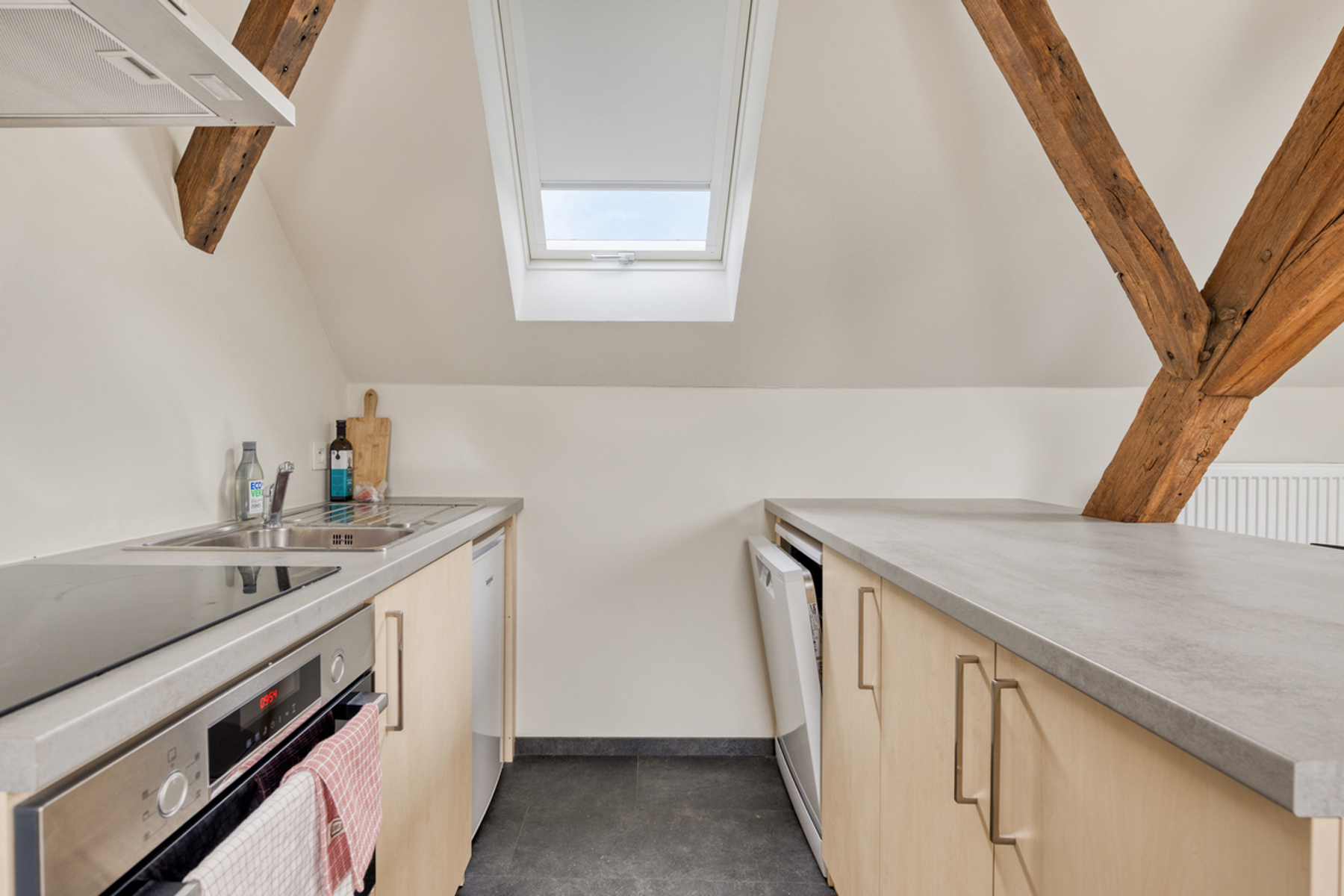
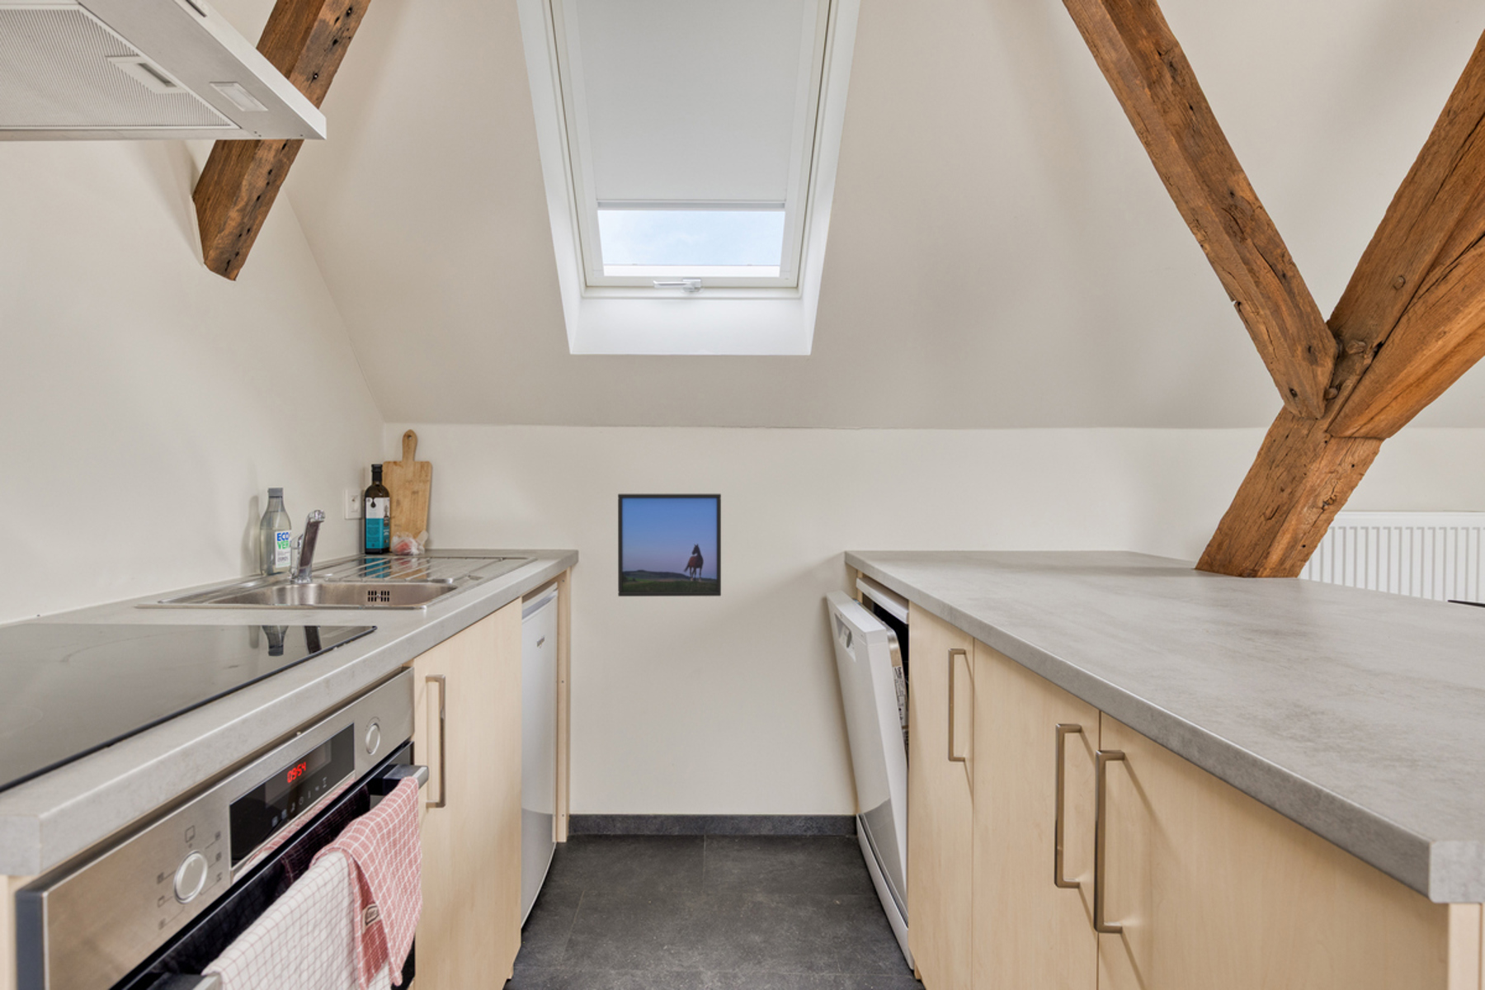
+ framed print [618,494,722,598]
